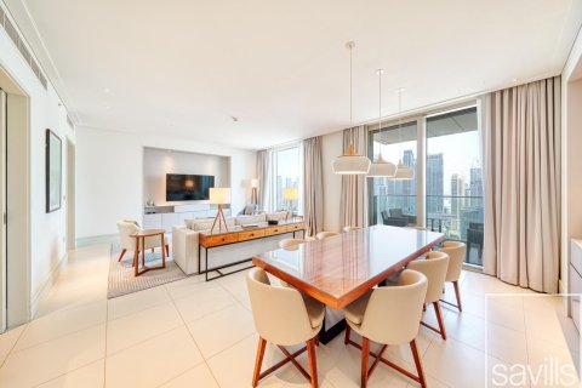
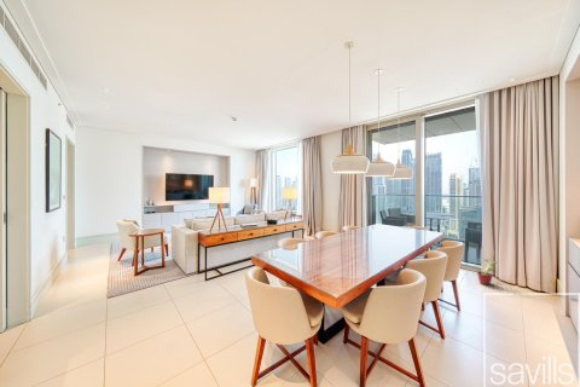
+ potted plant [474,256,499,285]
